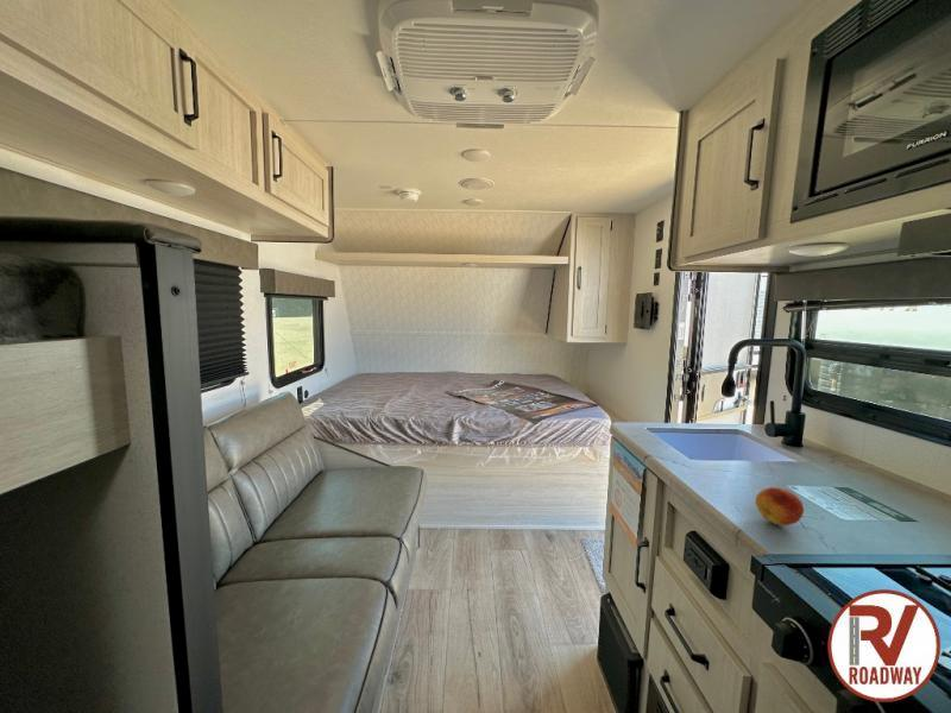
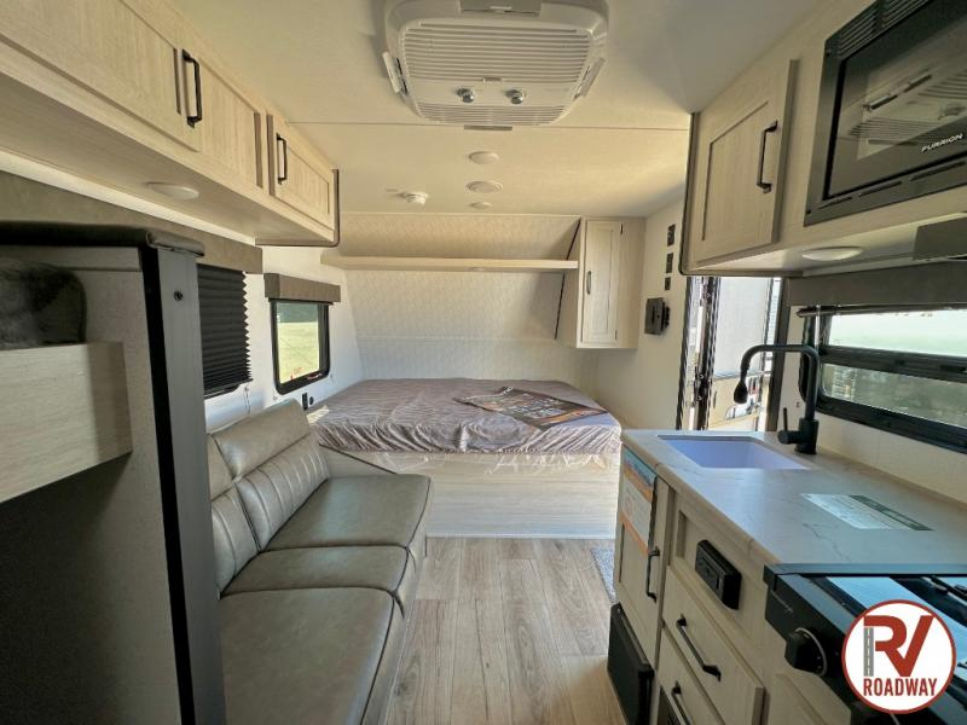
- fruit [755,486,805,526]
